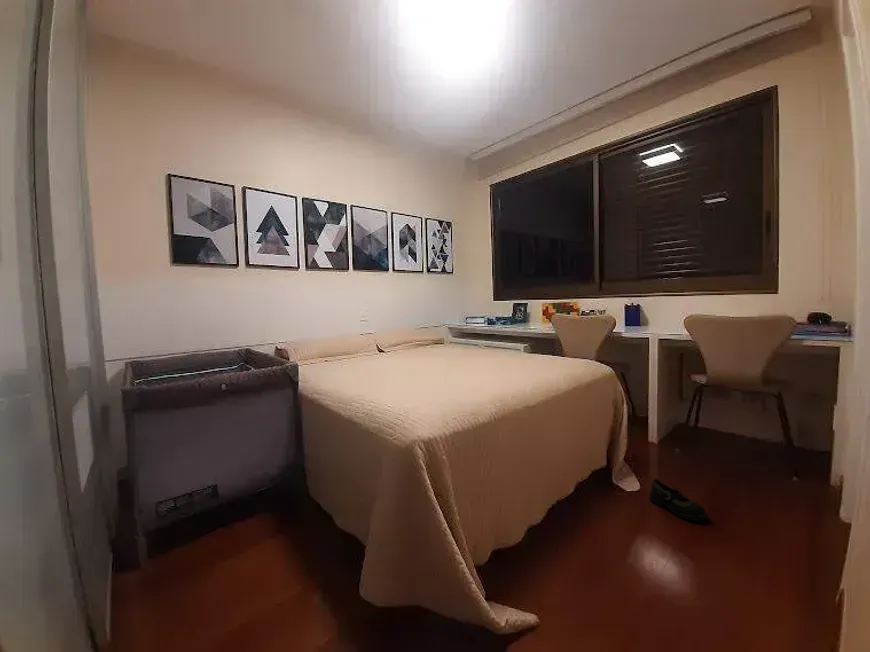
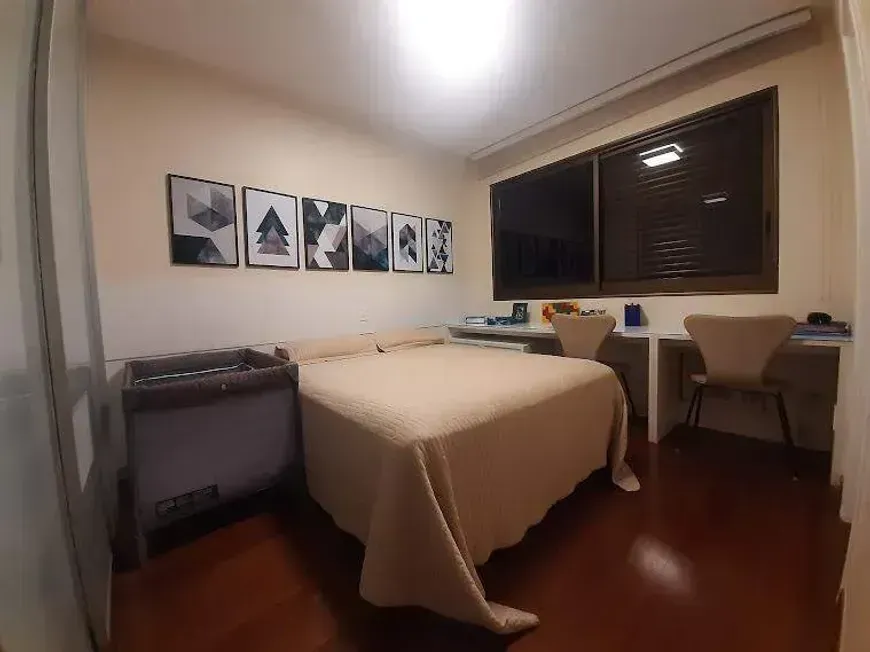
- shoe [649,478,710,522]
